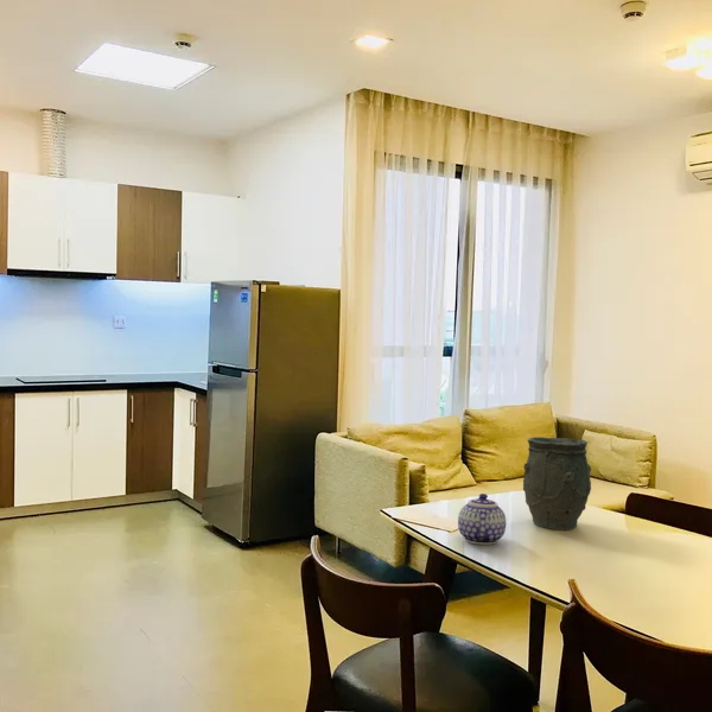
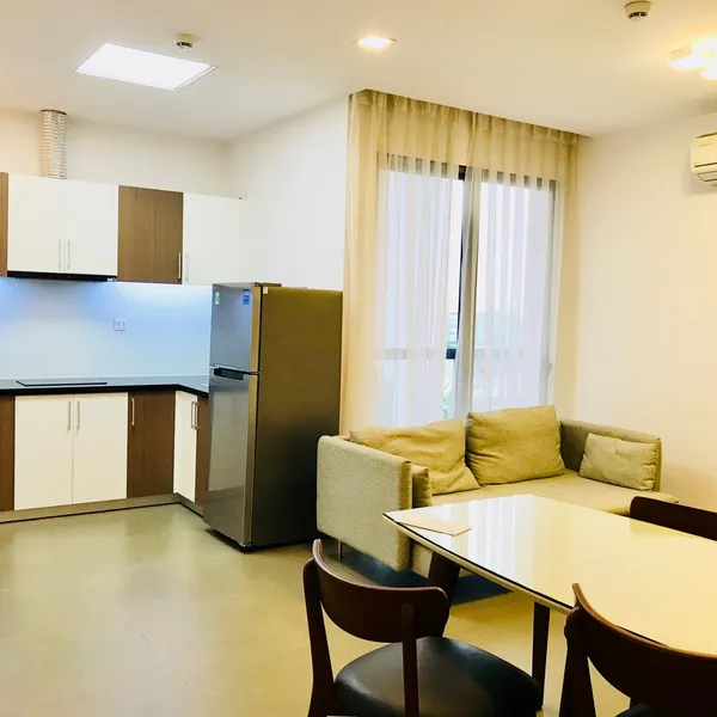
- vase [522,436,592,532]
- teapot [457,492,507,546]
